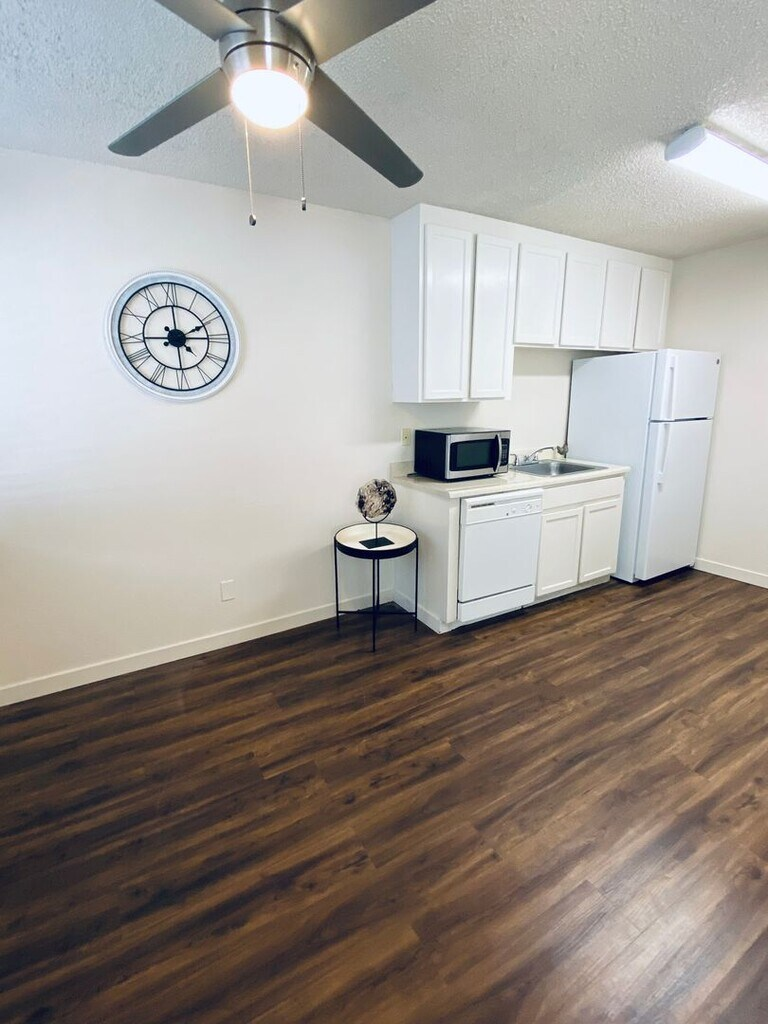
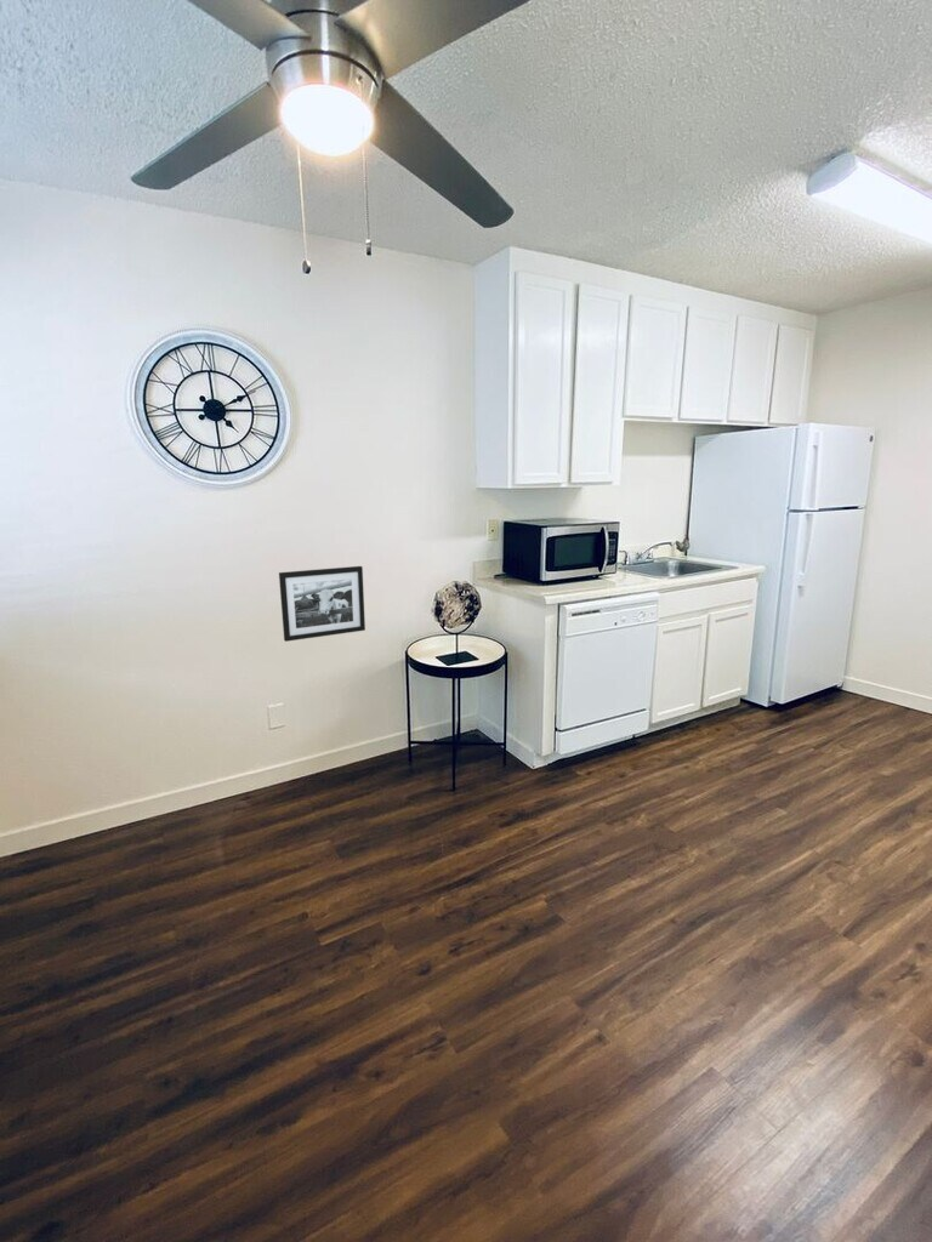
+ picture frame [278,565,366,643]
